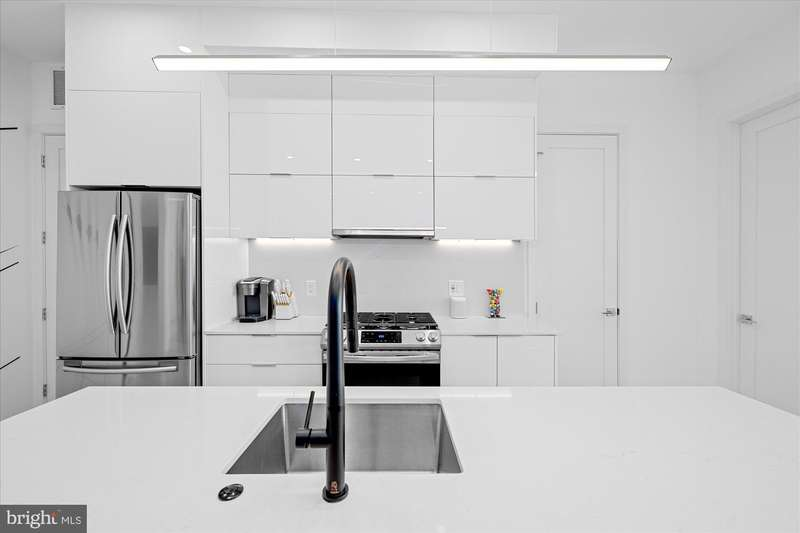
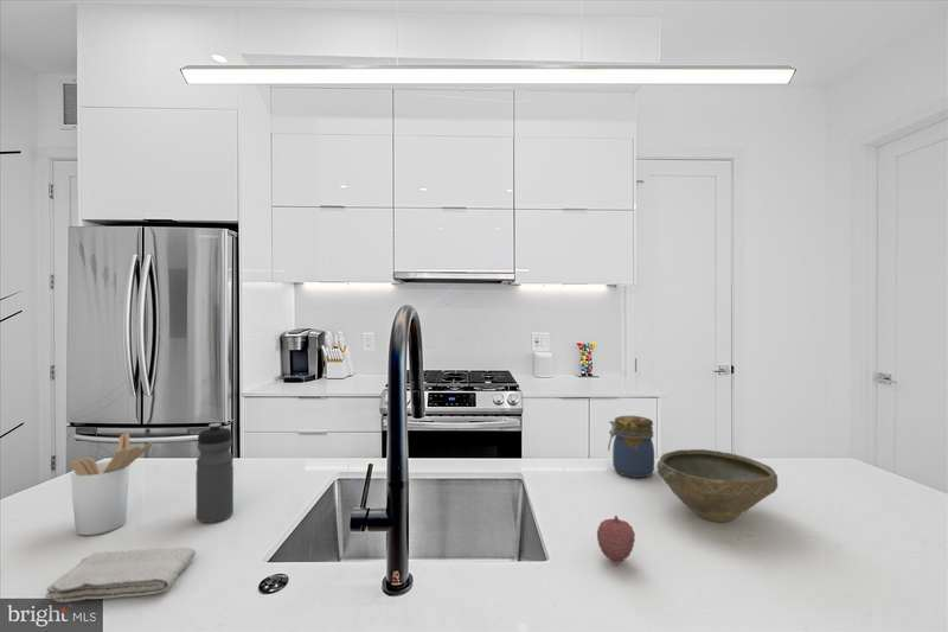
+ bowl [655,448,779,523]
+ utensil holder [69,432,154,536]
+ washcloth [44,547,197,604]
+ jar [607,415,655,479]
+ water bottle [194,422,235,524]
+ fruit [596,515,636,563]
